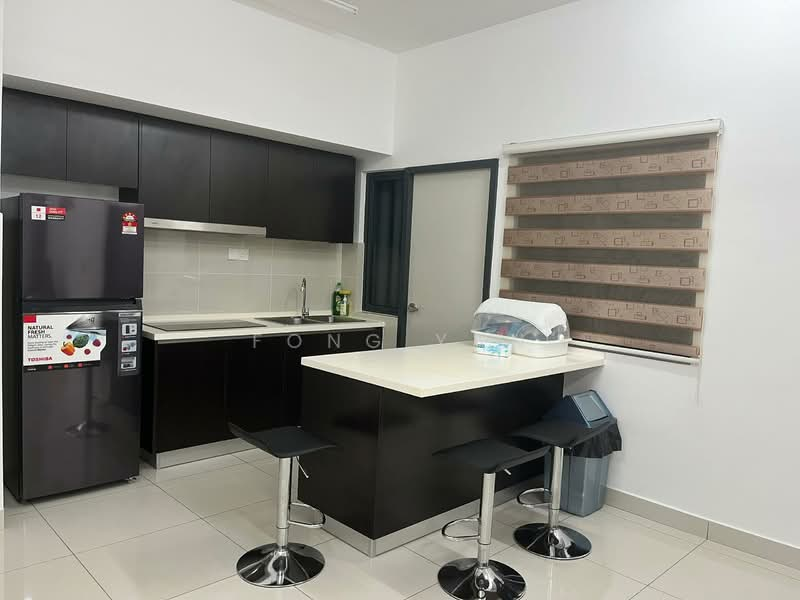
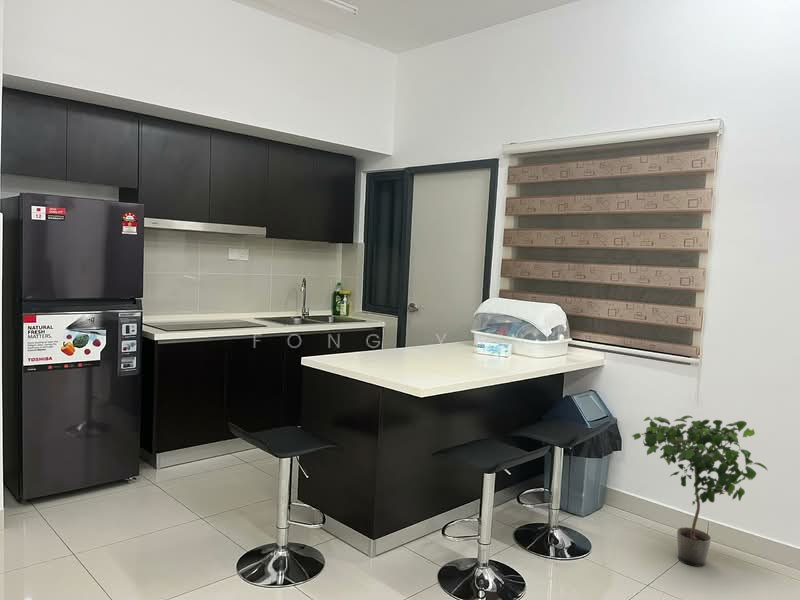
+ potted plant [631,415,768,568]
